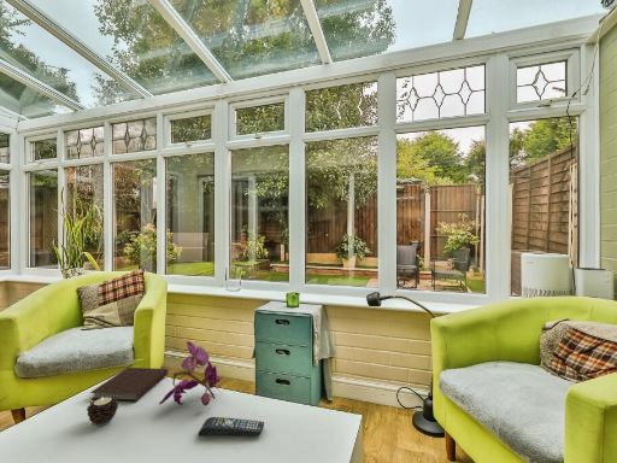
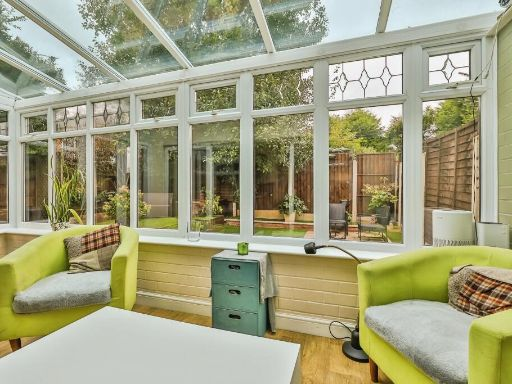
- remote control [198,416,265,436]
- notebook [89,367,169,403]
- candle [86,397,119,427]
- flower [158,340,223,408]
